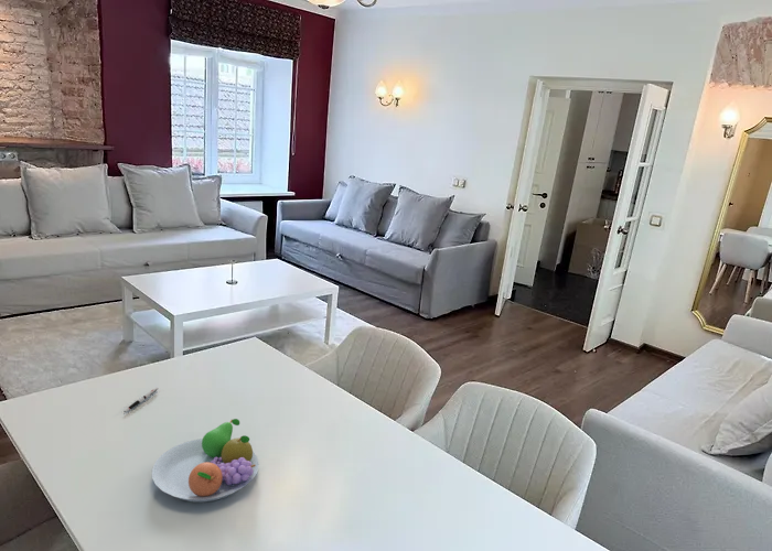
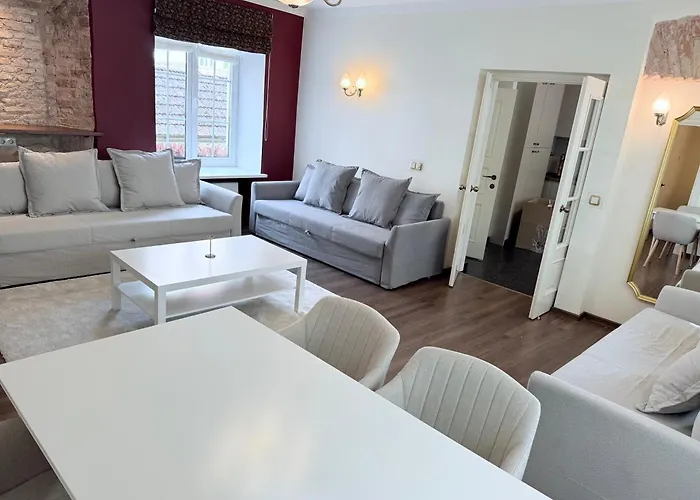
- pen [124,387,160,413]
- fruit bowl [151,418,260,503]
